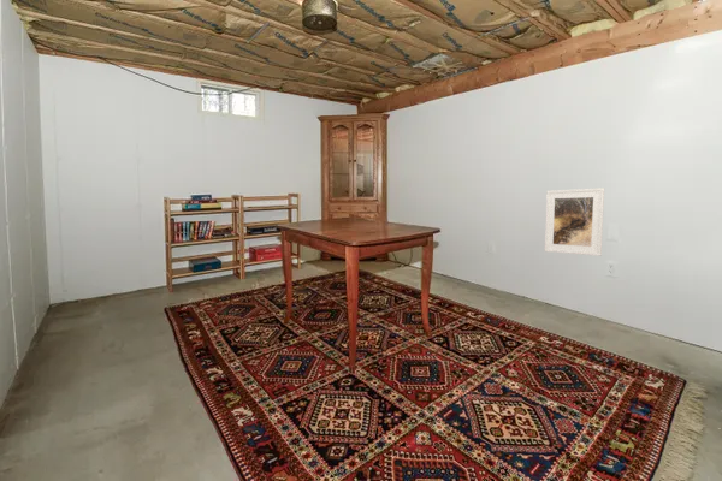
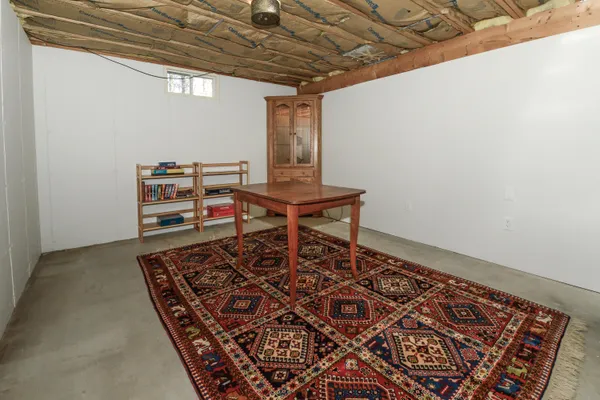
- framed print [544,186,605,257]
